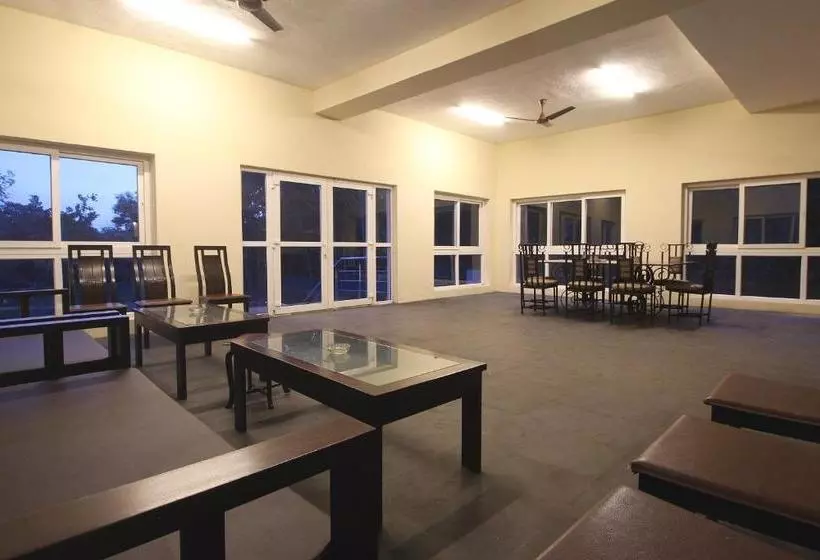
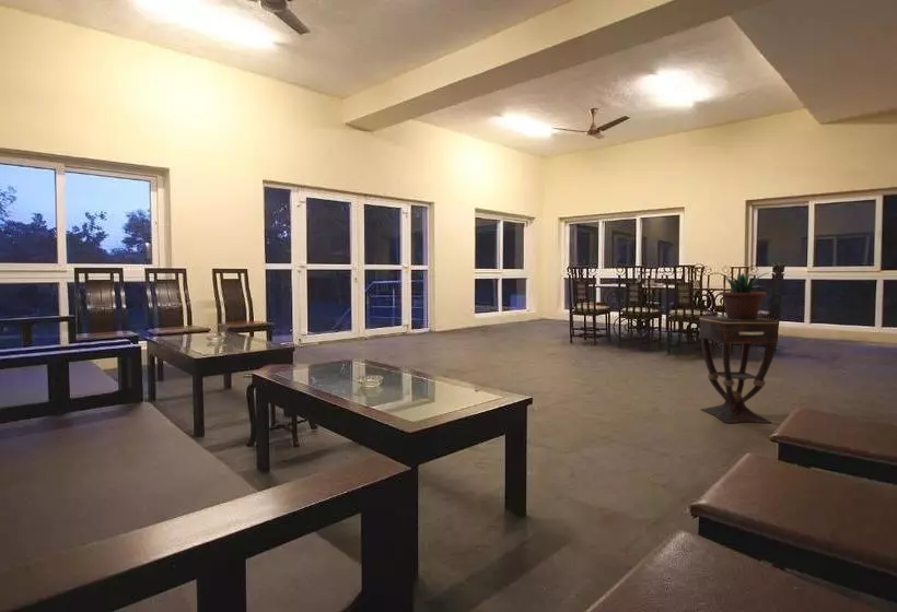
+ potted plant [709,272,769,319]
+ side table [698,316,781,424]
